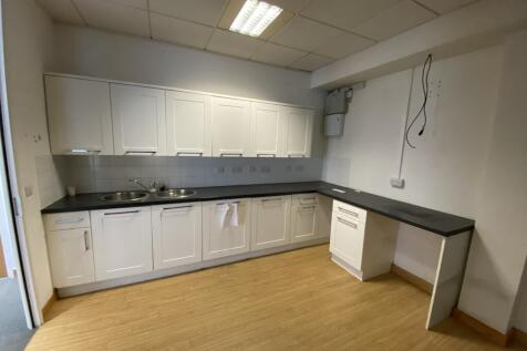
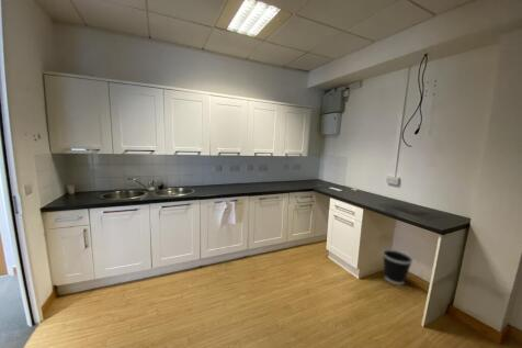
+ wastebasket [382,248,415,285]
